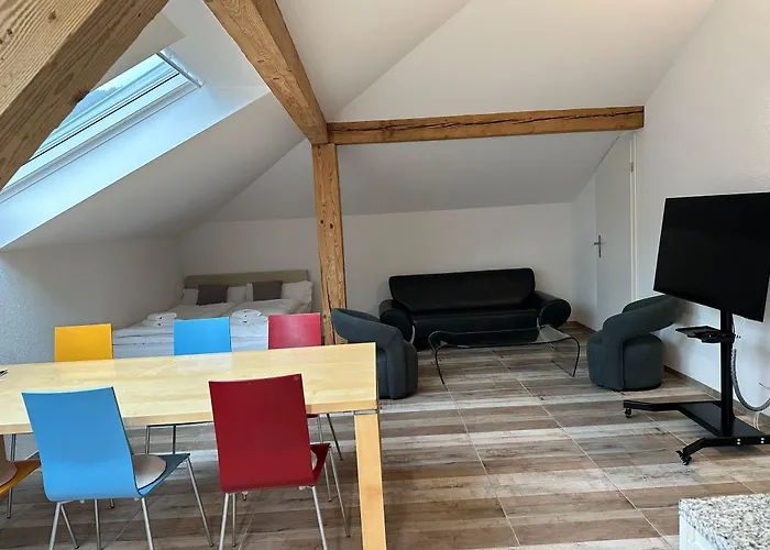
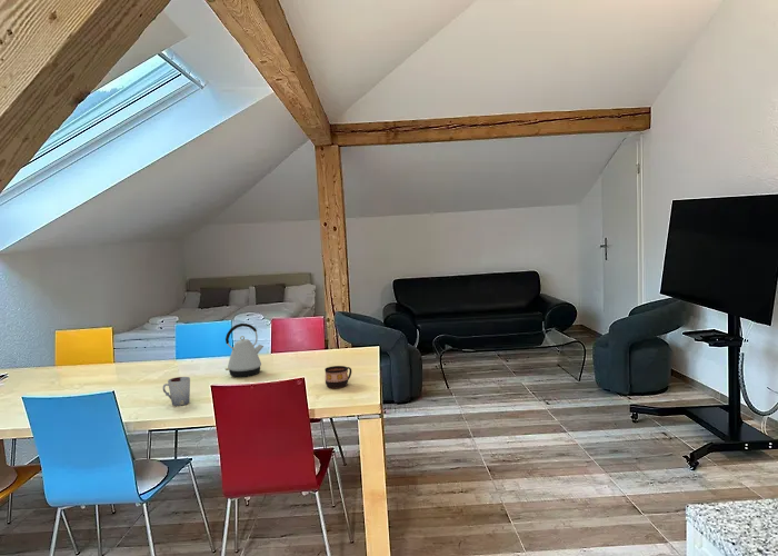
+ cup [323,365,352,389]
+ cup [162,376,191,407]
+ kettle [225,322,265,378]
